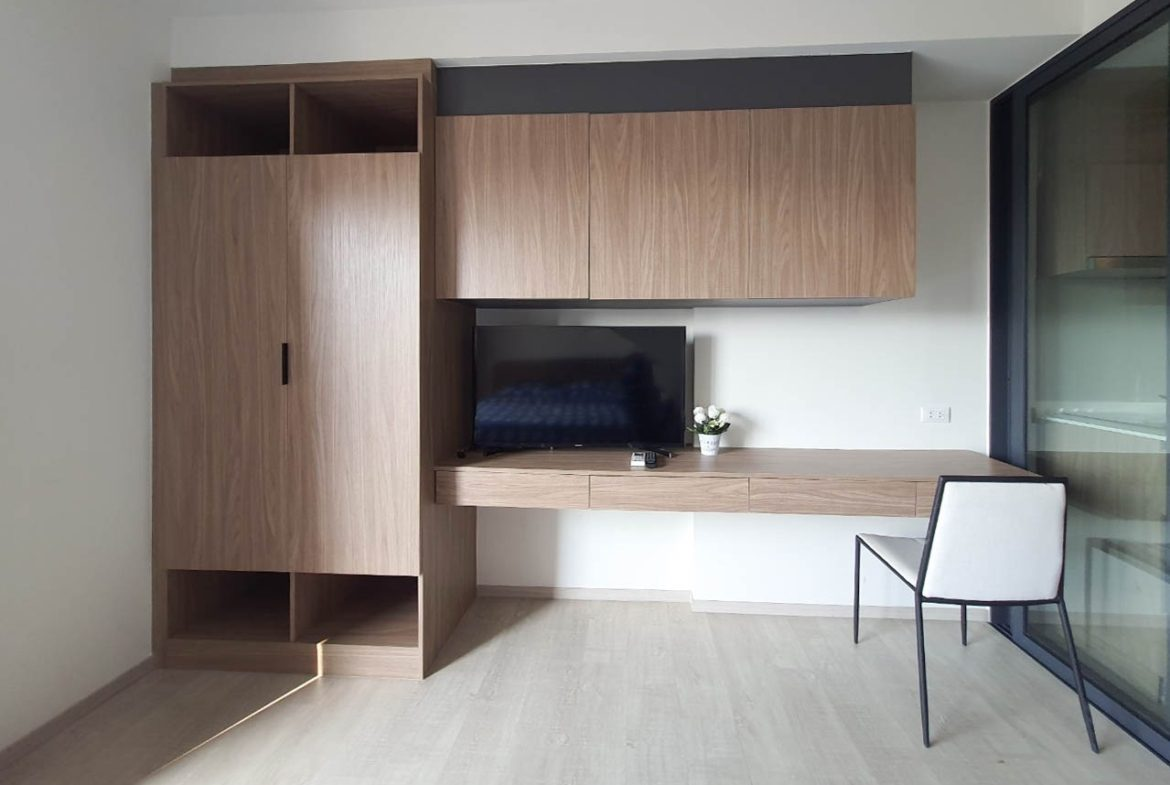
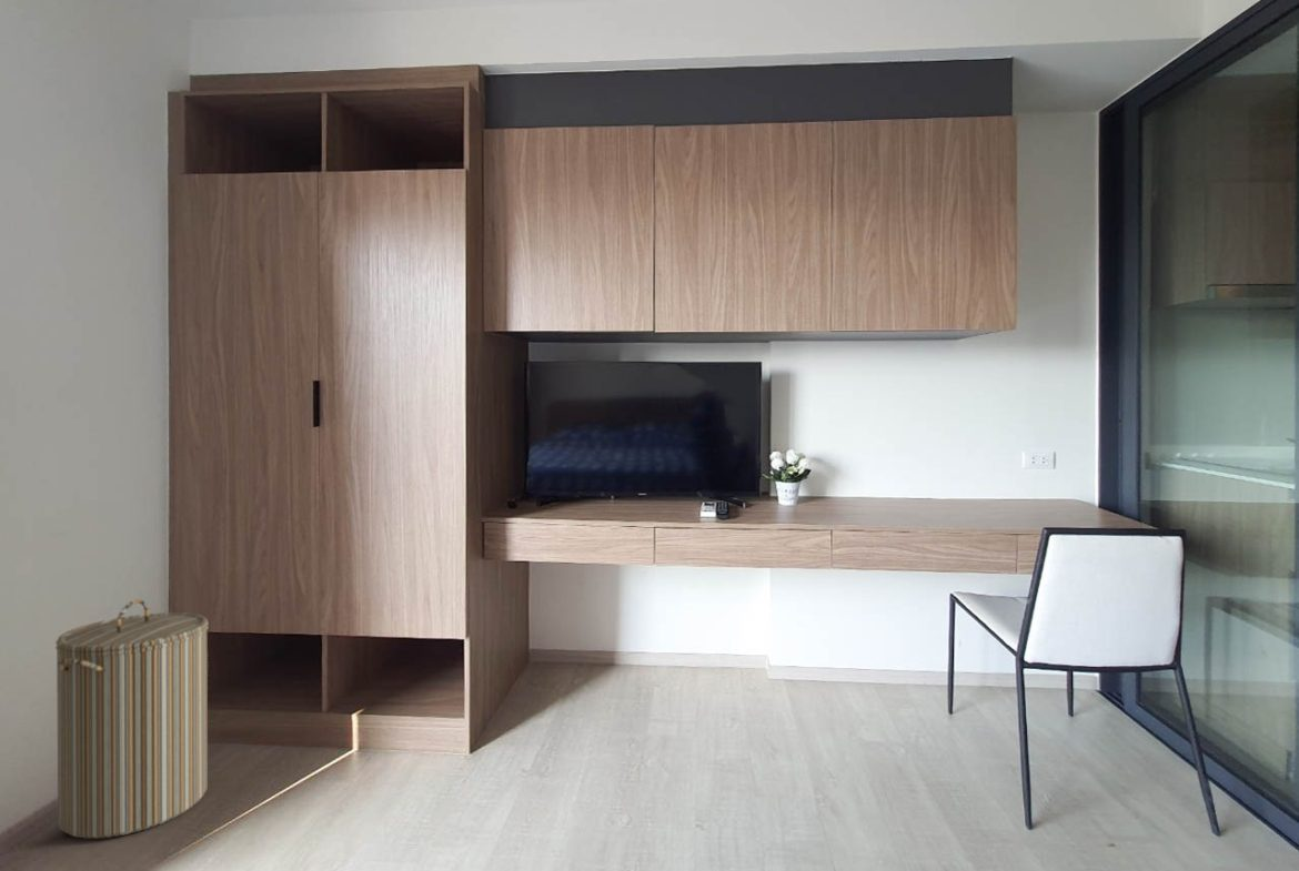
+ laundry hamper [54,598,209,840]
